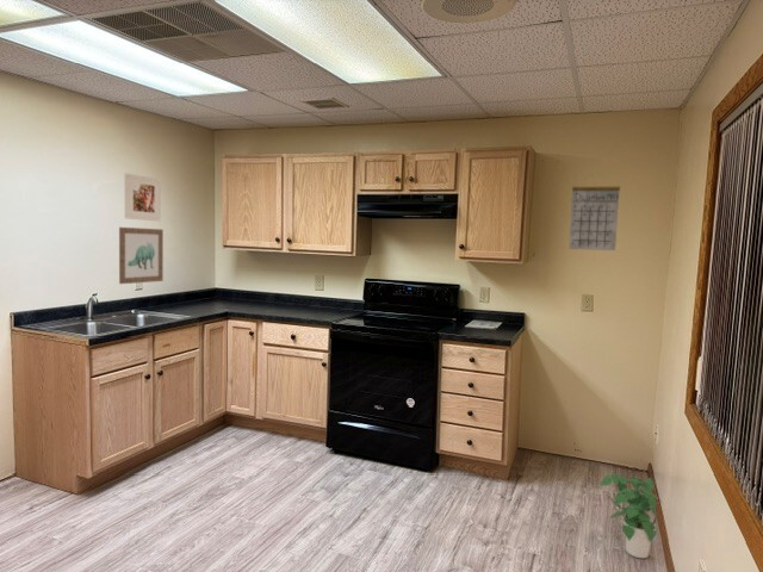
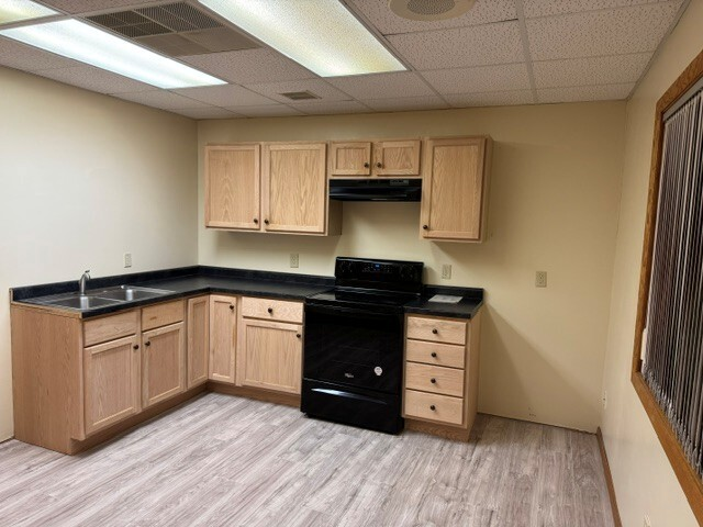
- wall art [118,226,165,285]
- calendar [567,172,621,251]
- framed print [124,173,162,222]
- potted plant [598,472,662,559]
